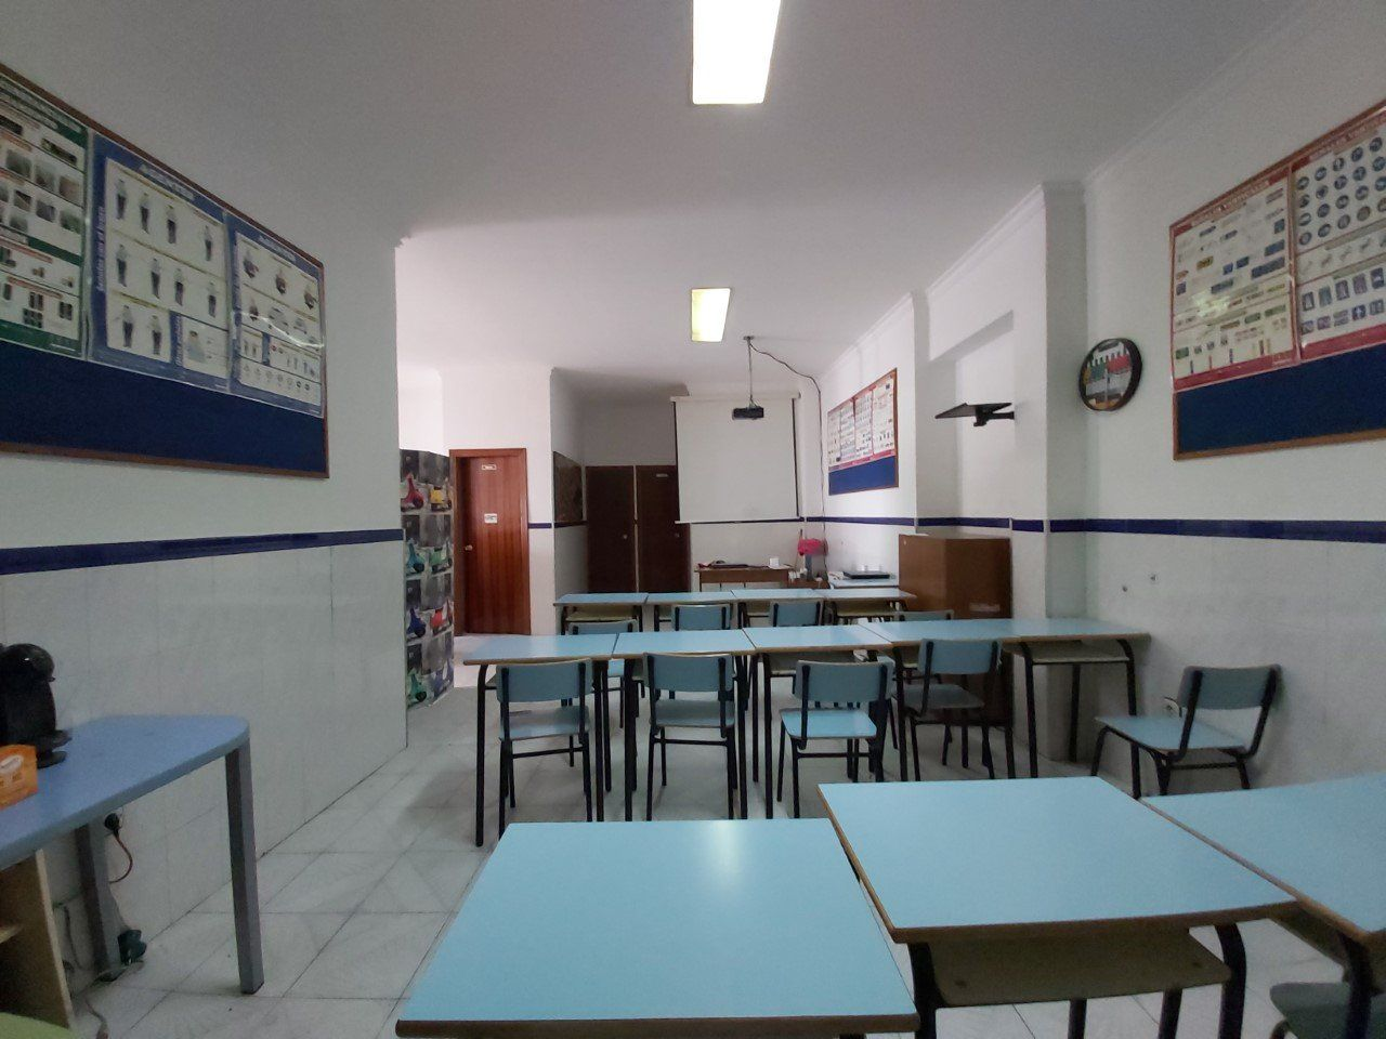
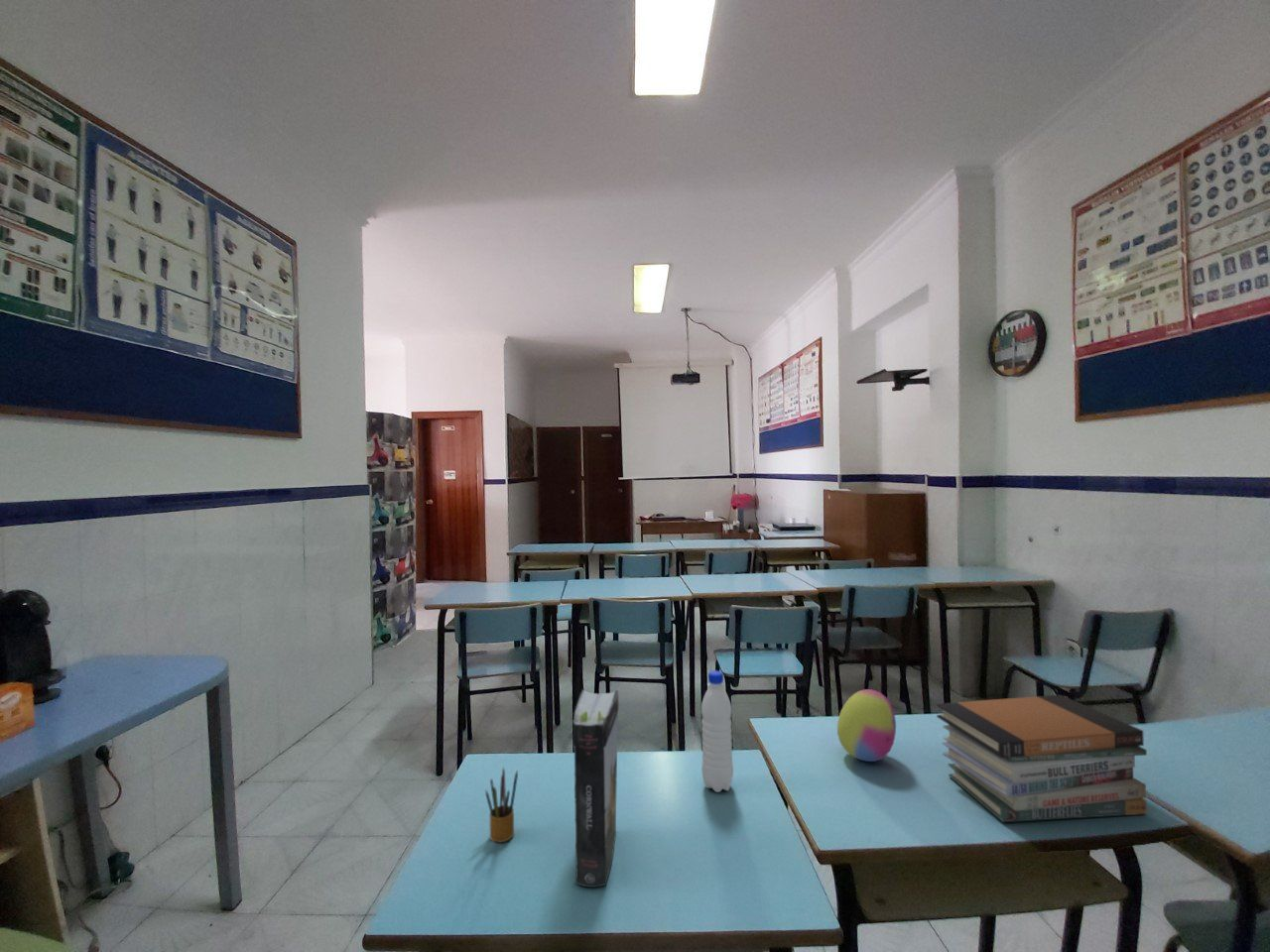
+ book stack [936,694,1148,823]
+ pencil box [485,767,519,843]
+ decorative egg [836,688,897,763]
+ book [572,688,619,888]
+ water bottle [700,669,734,793]
